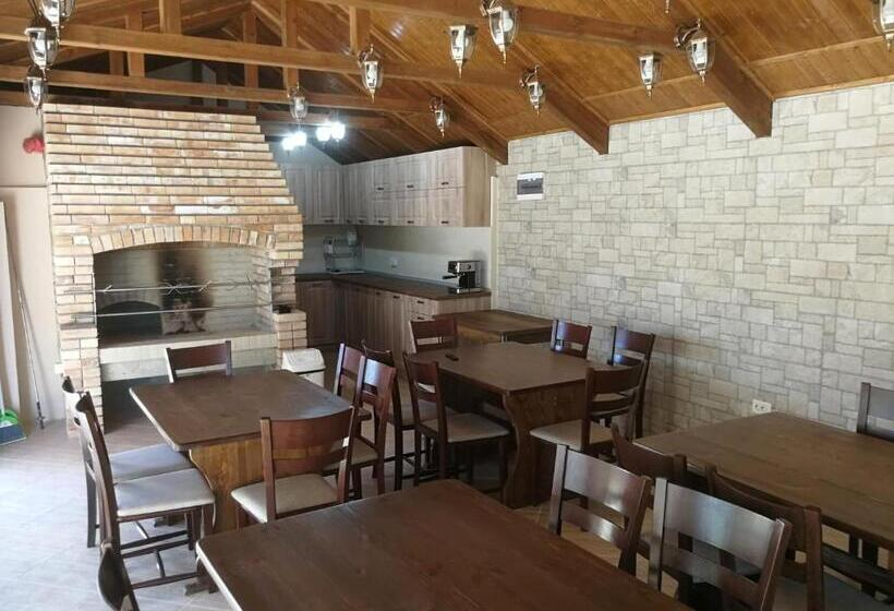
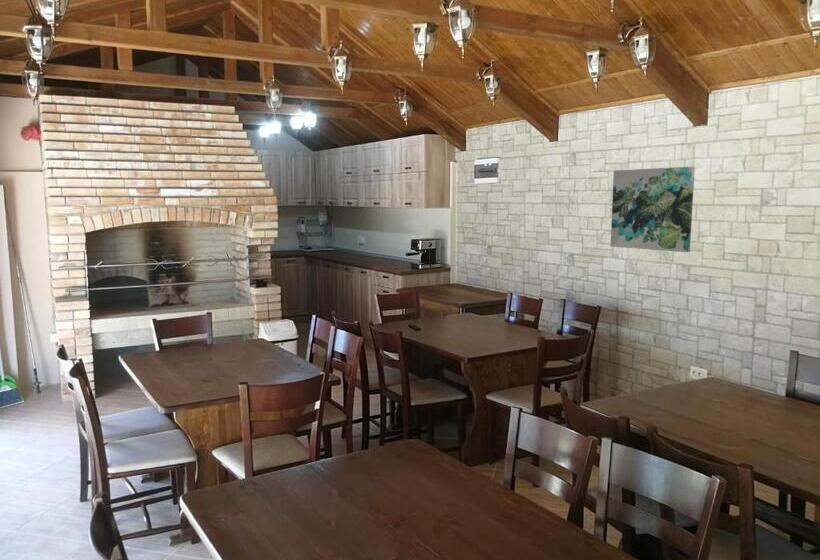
+ wall art [610,166,696,253]
